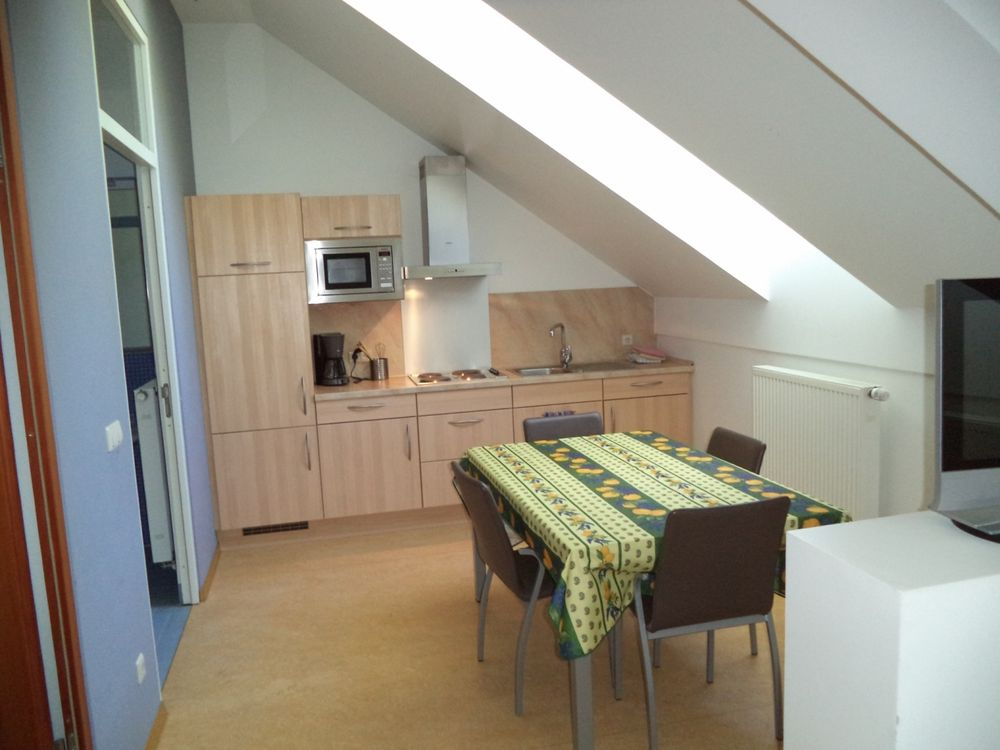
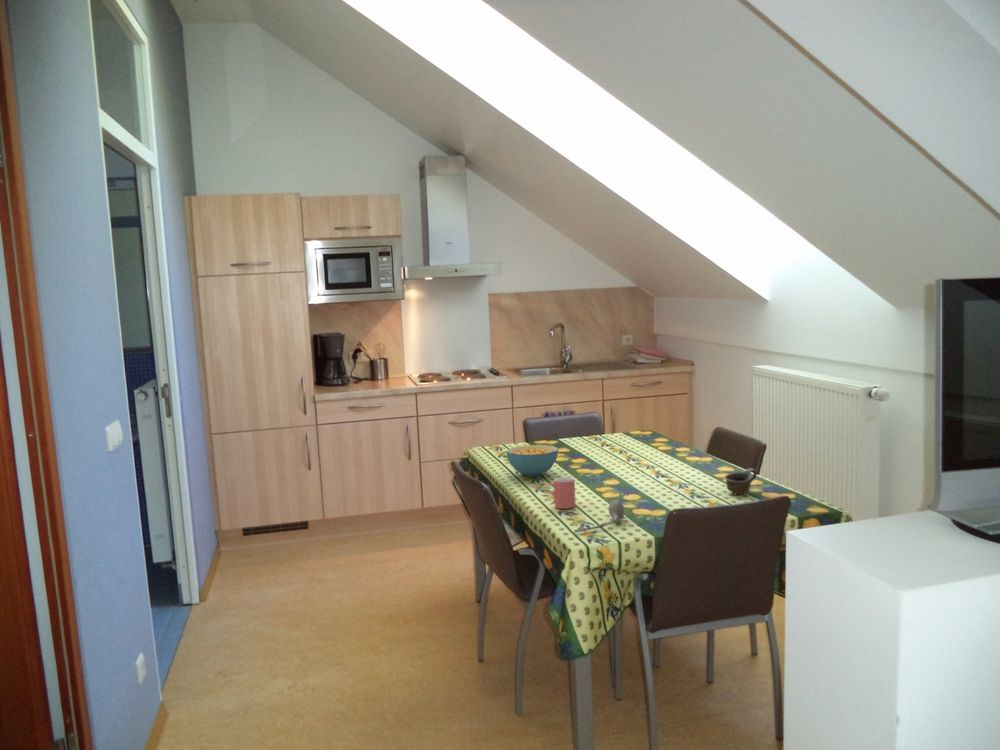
+ cup [724,467,758,496]
+ cup [544,476,577,510]
+ cereal bowl [505,444,559,477]
+ spoon [573,499,630,534]
